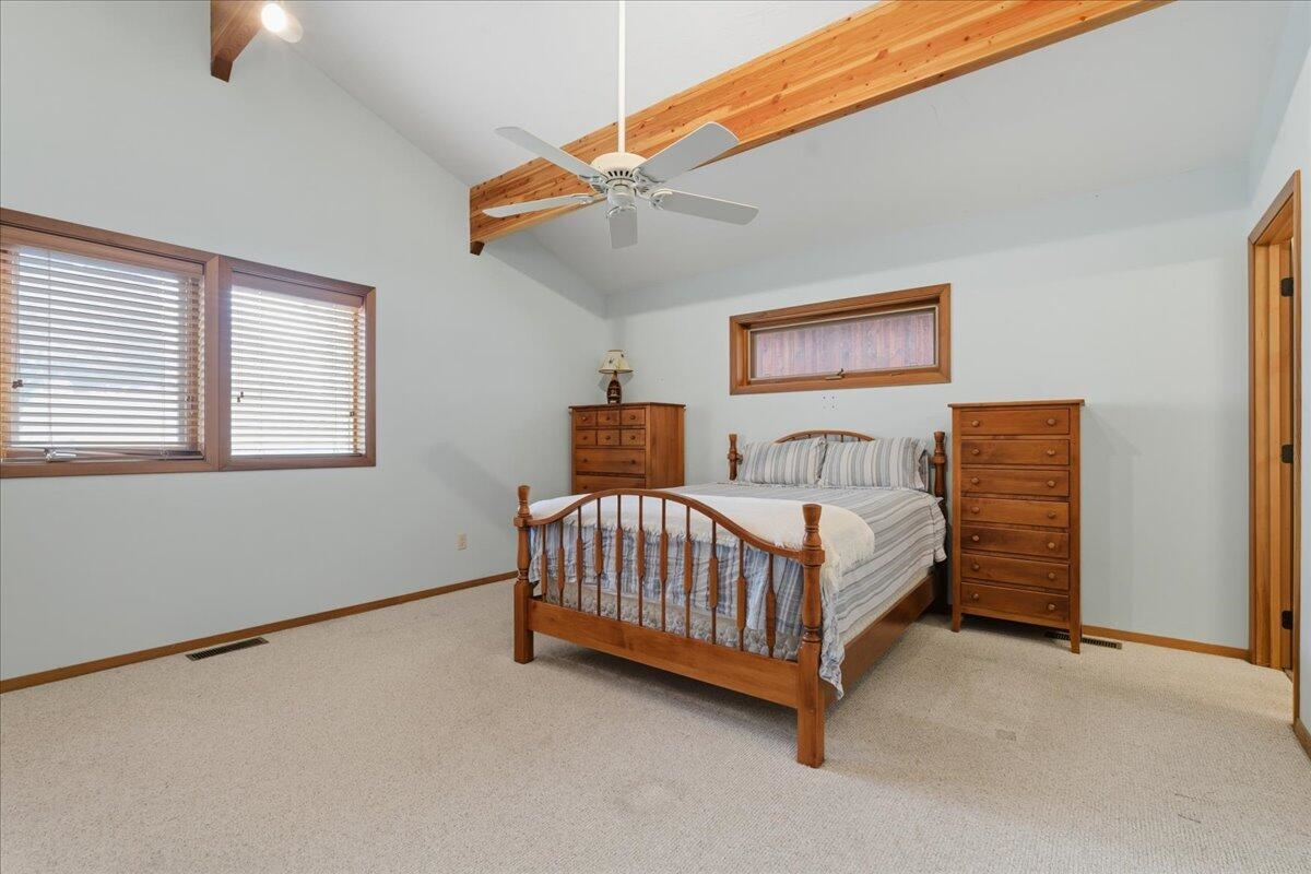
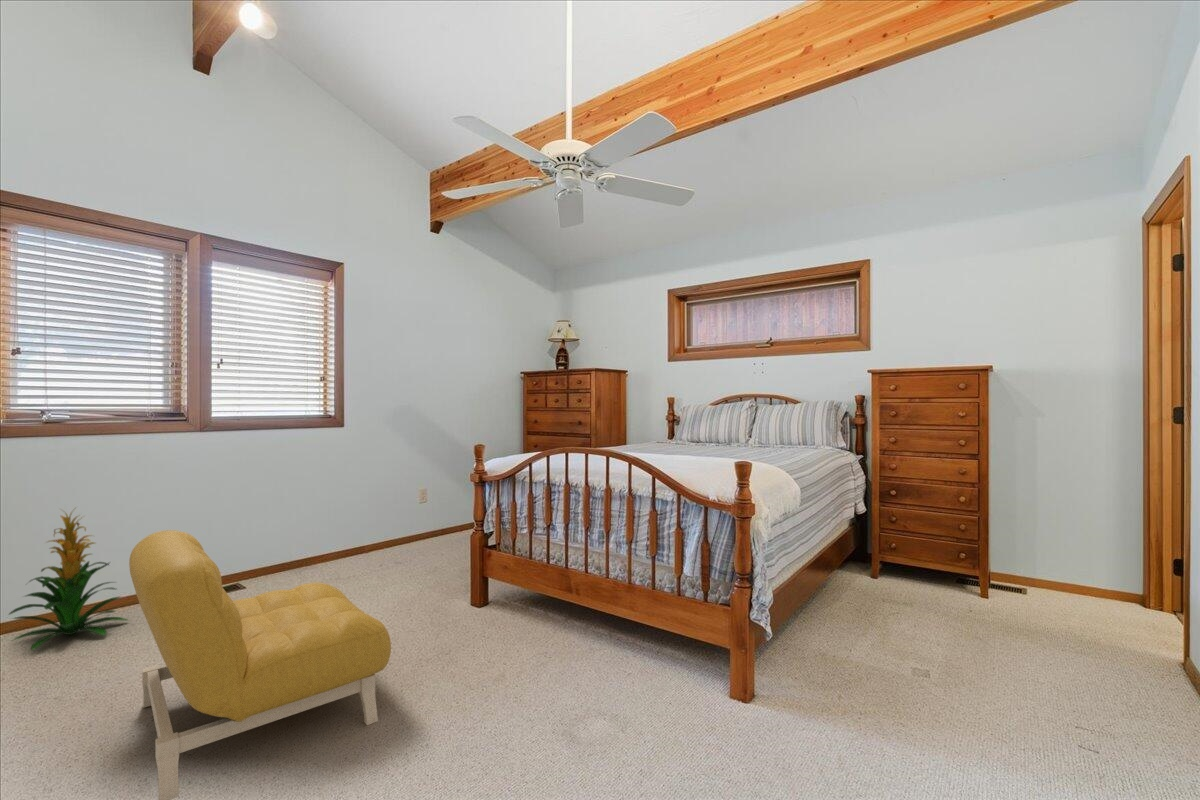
+ indoor plant [7,505,130,652]
+ armchair [128,529,392,800]
